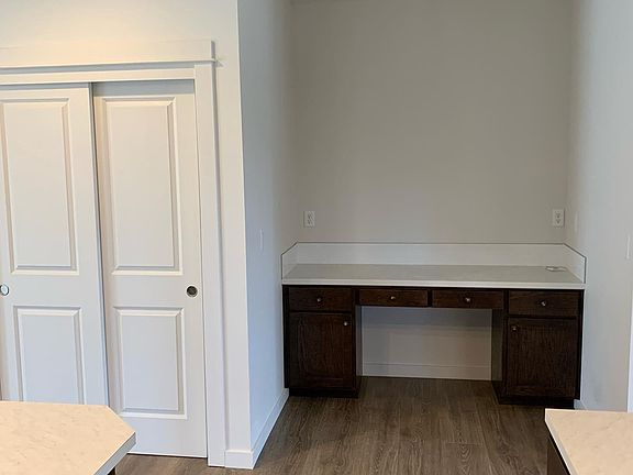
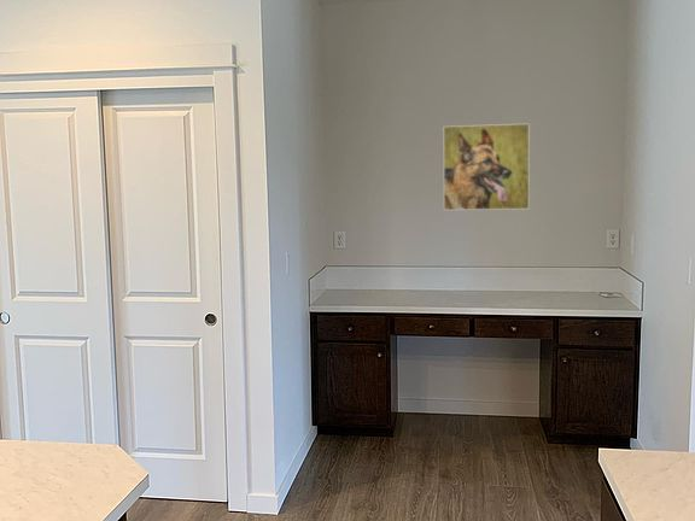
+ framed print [443,123,531,211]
